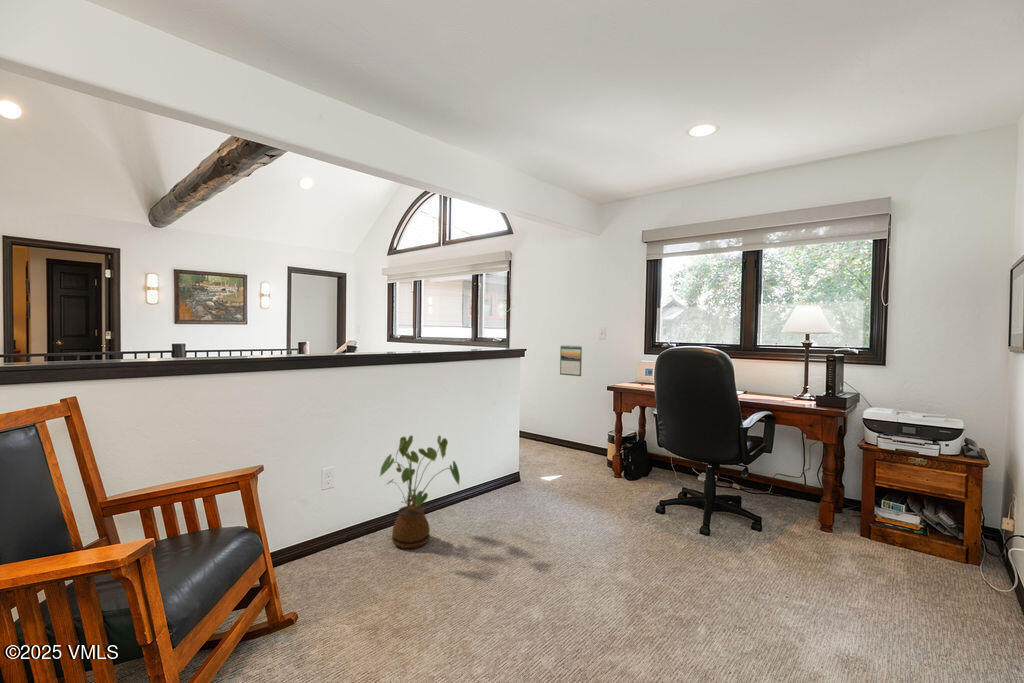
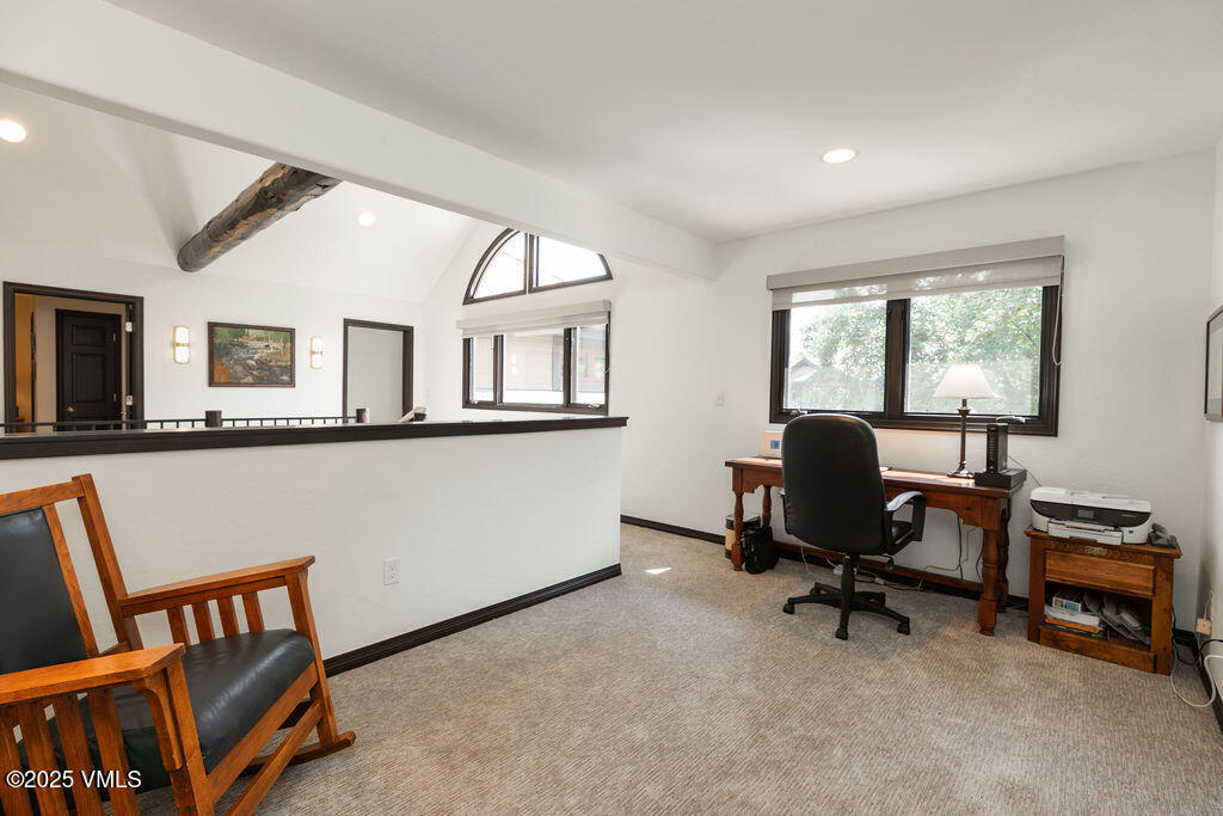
- calendar [559,344,583,377]
- house plant [378,434,461,549]
